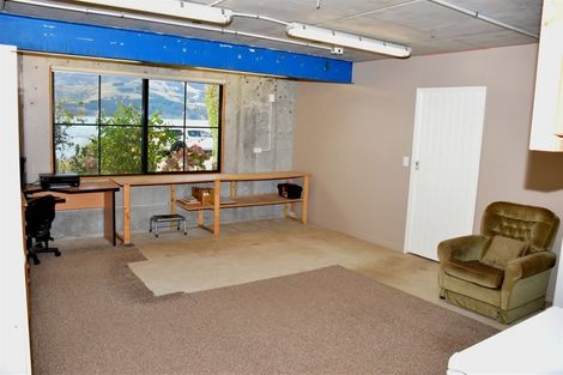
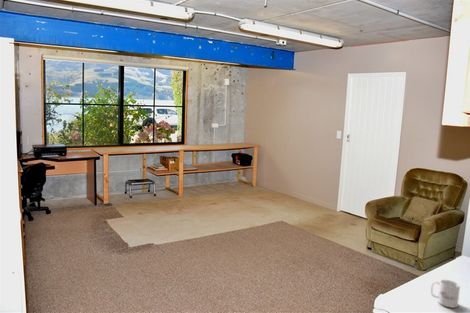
+ mug [430,279,461,309]
